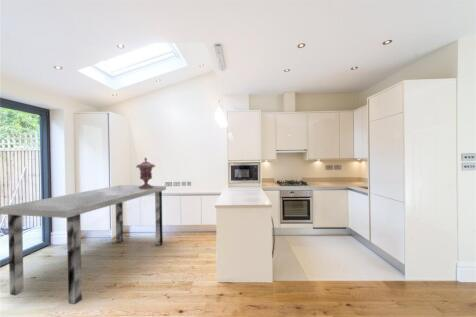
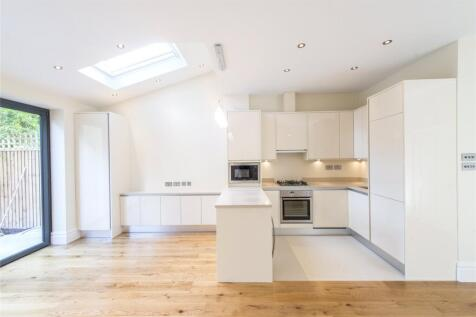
- dining table [0,184,167,305]
- decorative urn [135,156,157,189]
